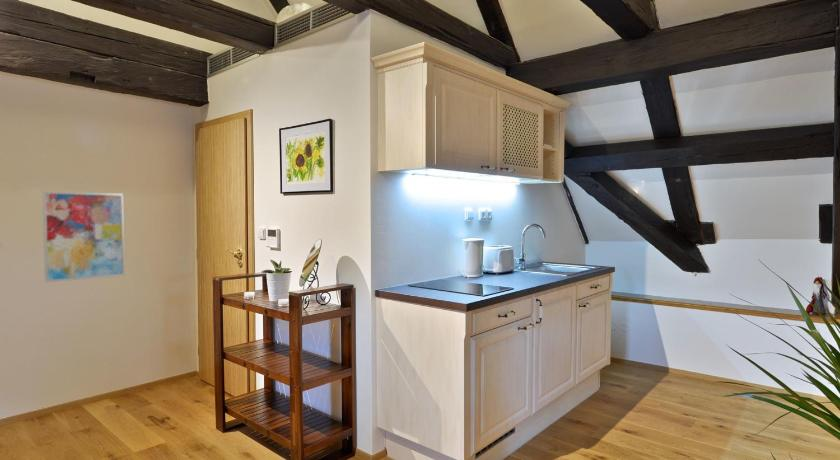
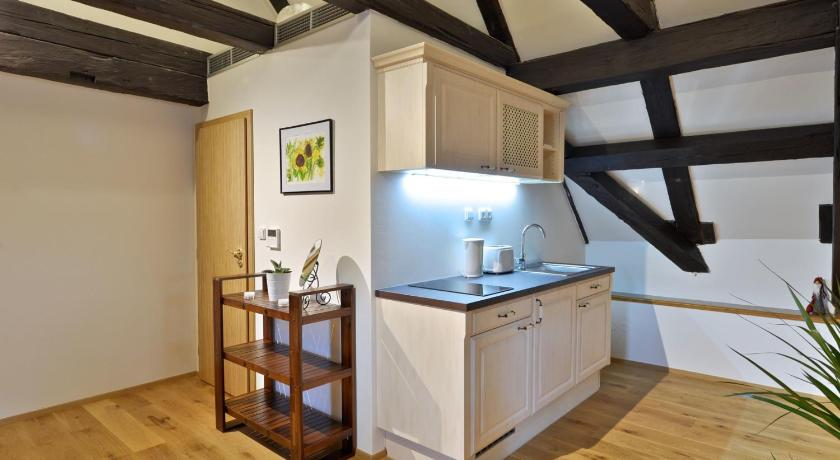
- wall art [42,190,126,284]
